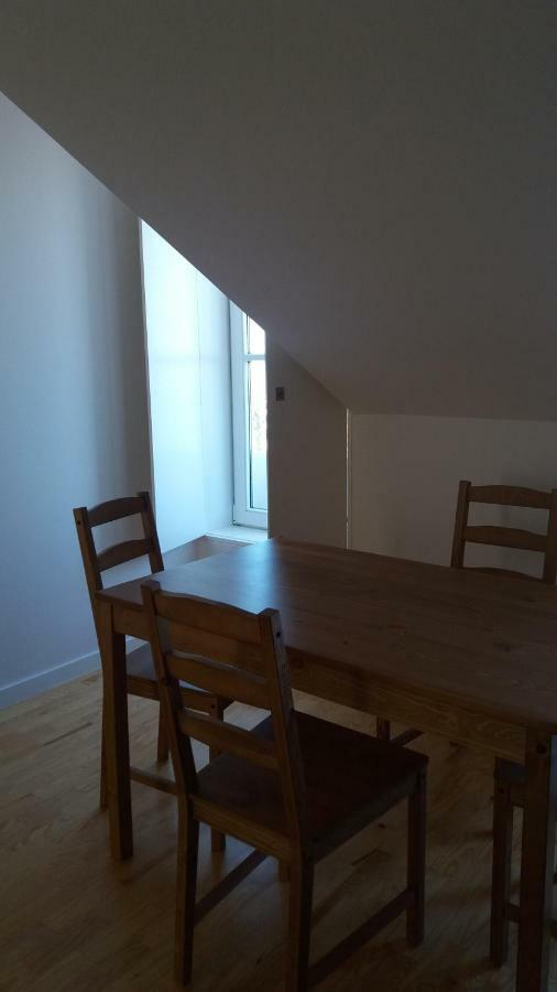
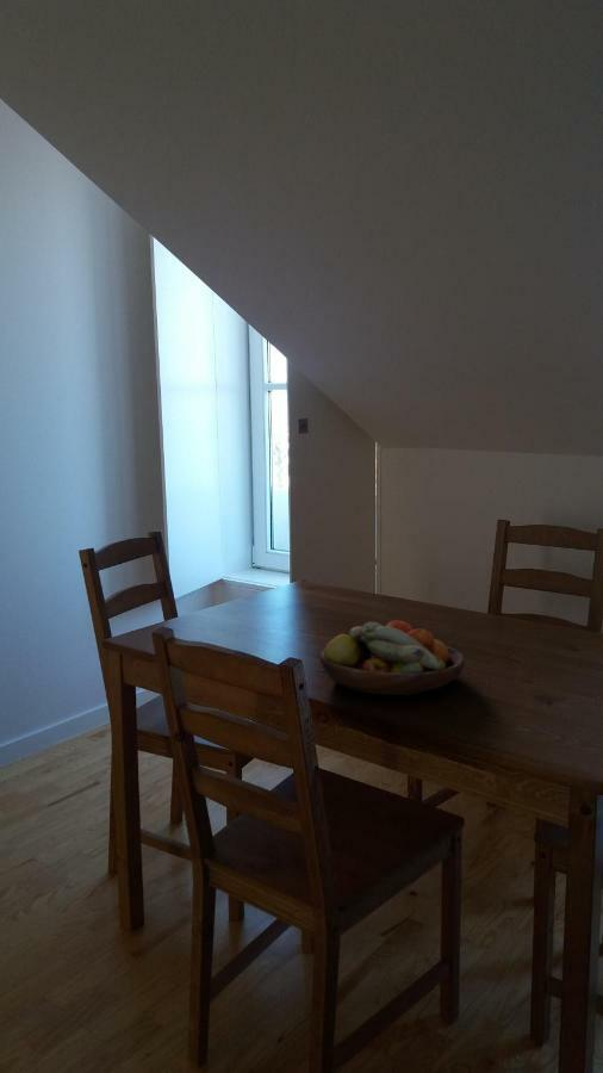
+ fruit bowl [318,619,466,696]
